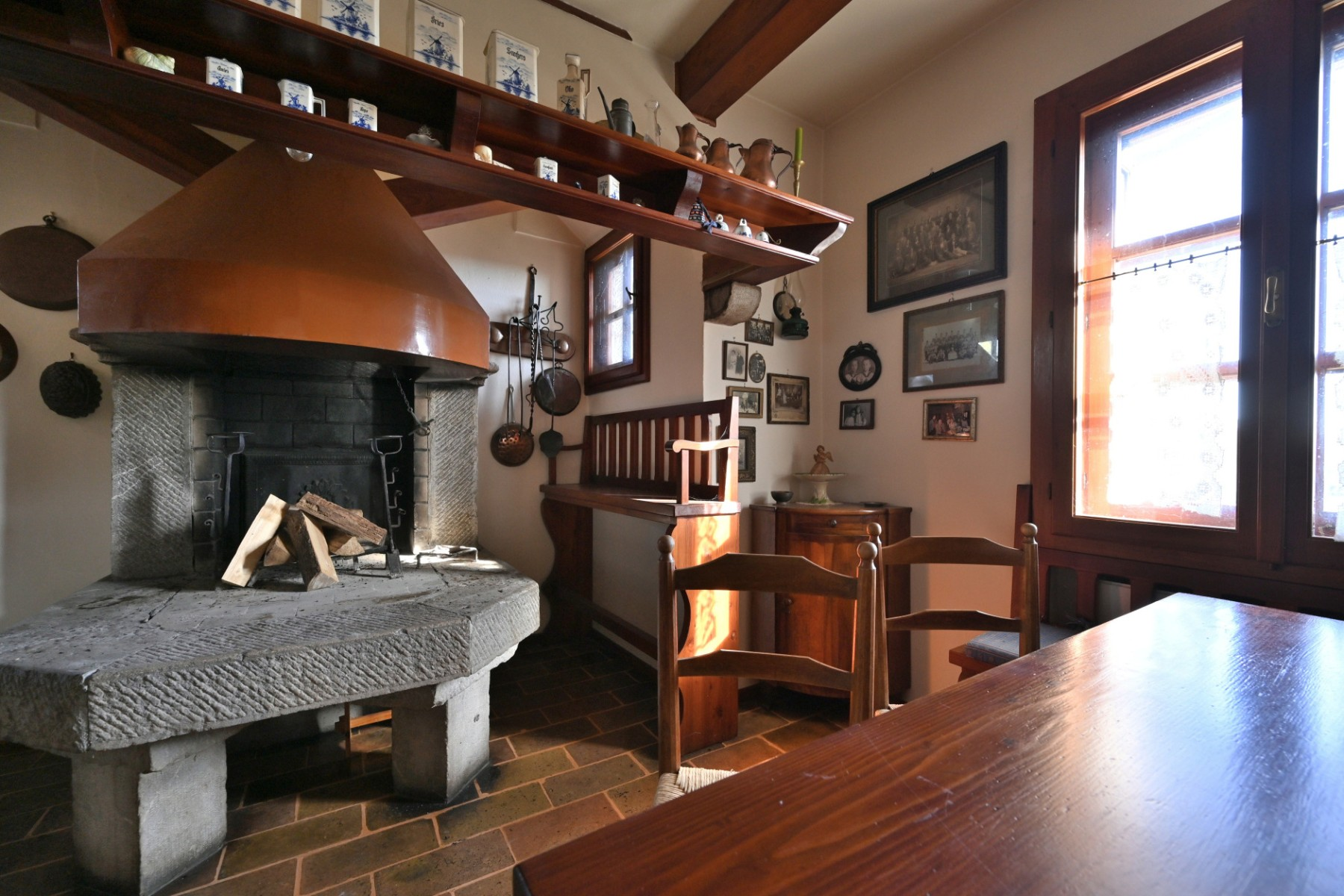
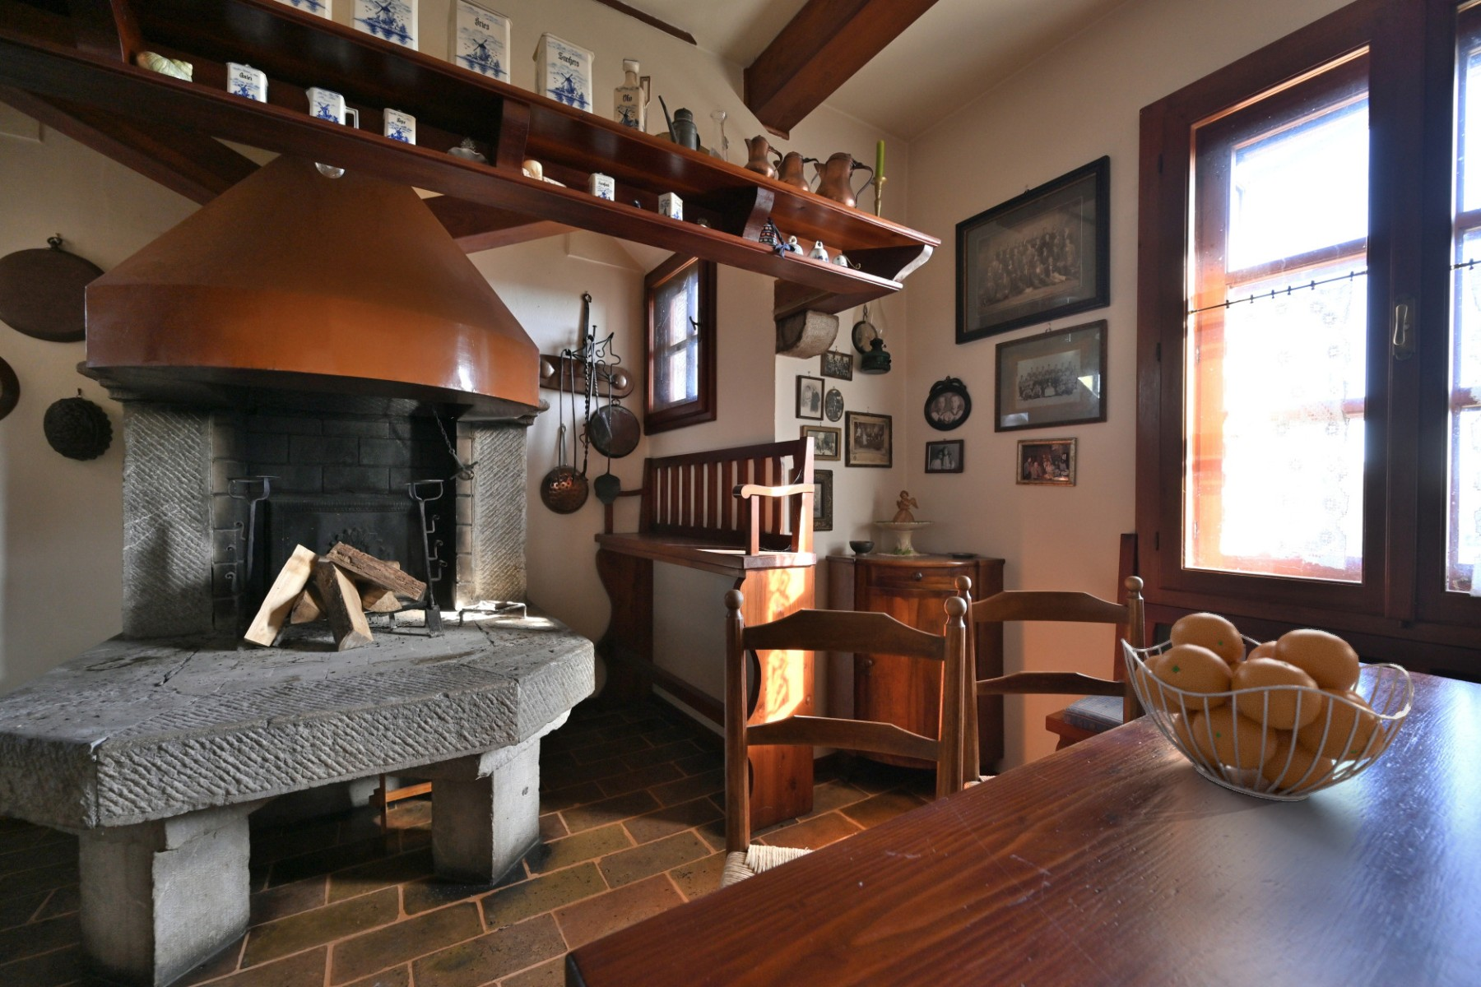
+ fruit basket [1121,612,1415,803]
